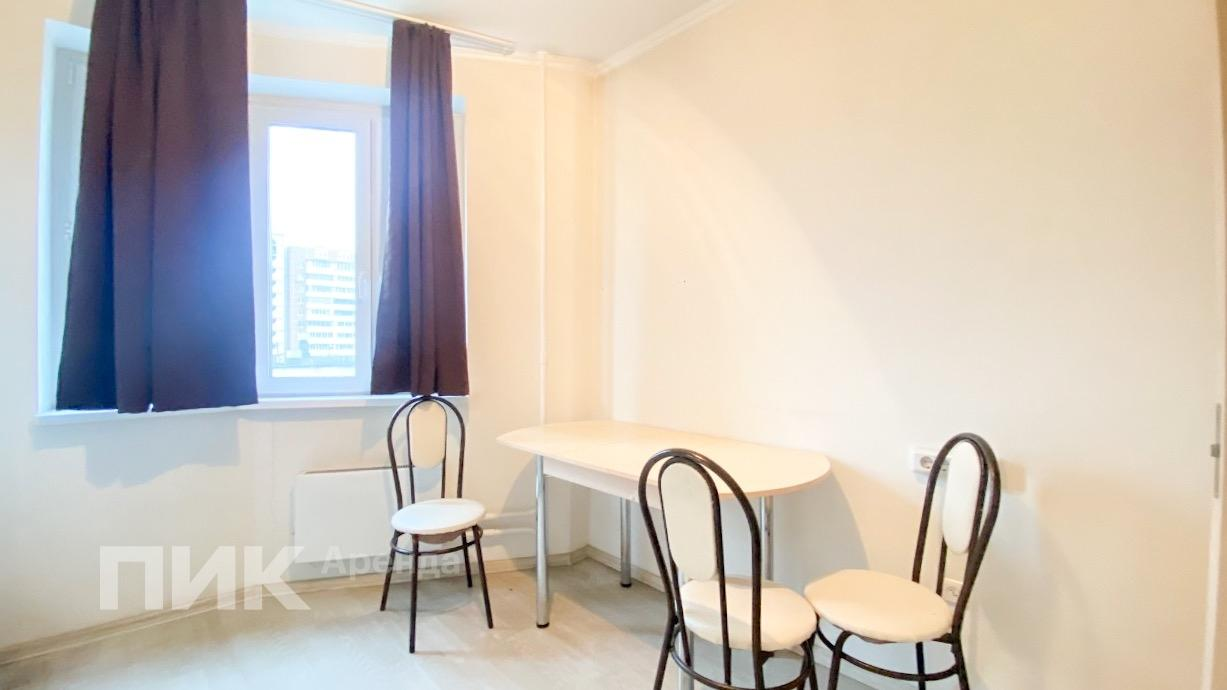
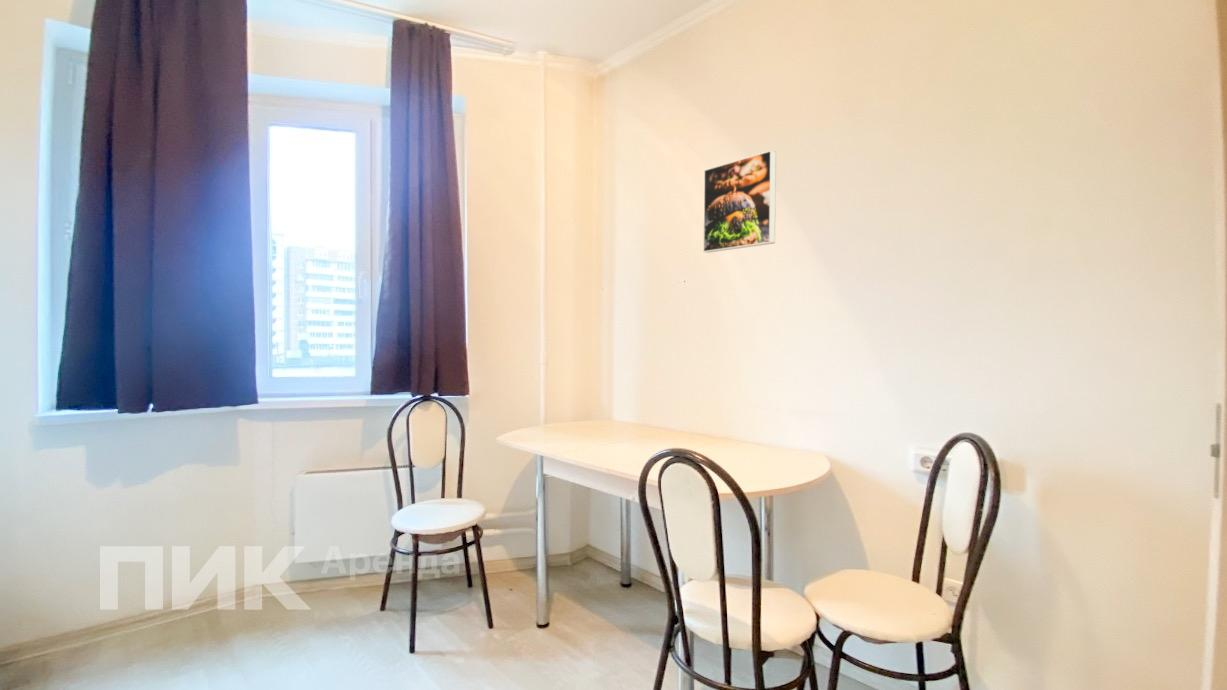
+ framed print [702,149,777,254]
